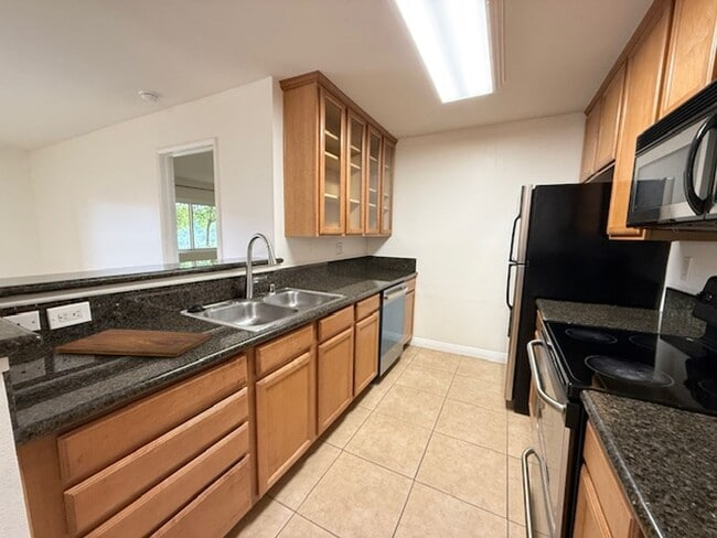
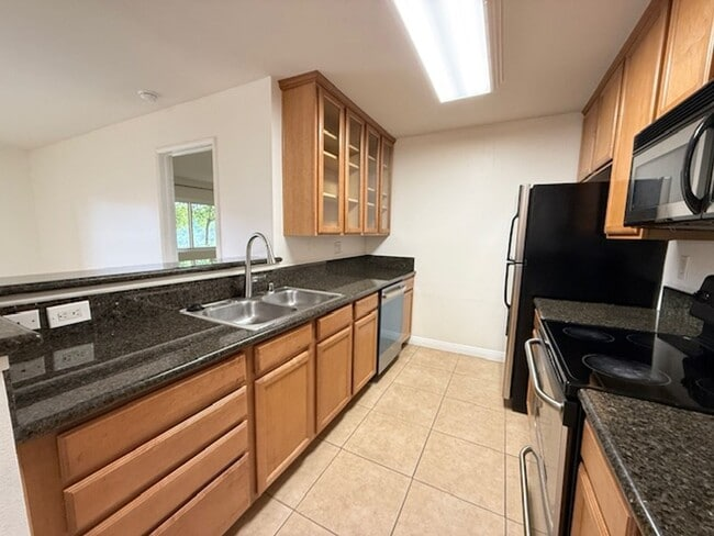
- cutting board [53,327,212,357]
